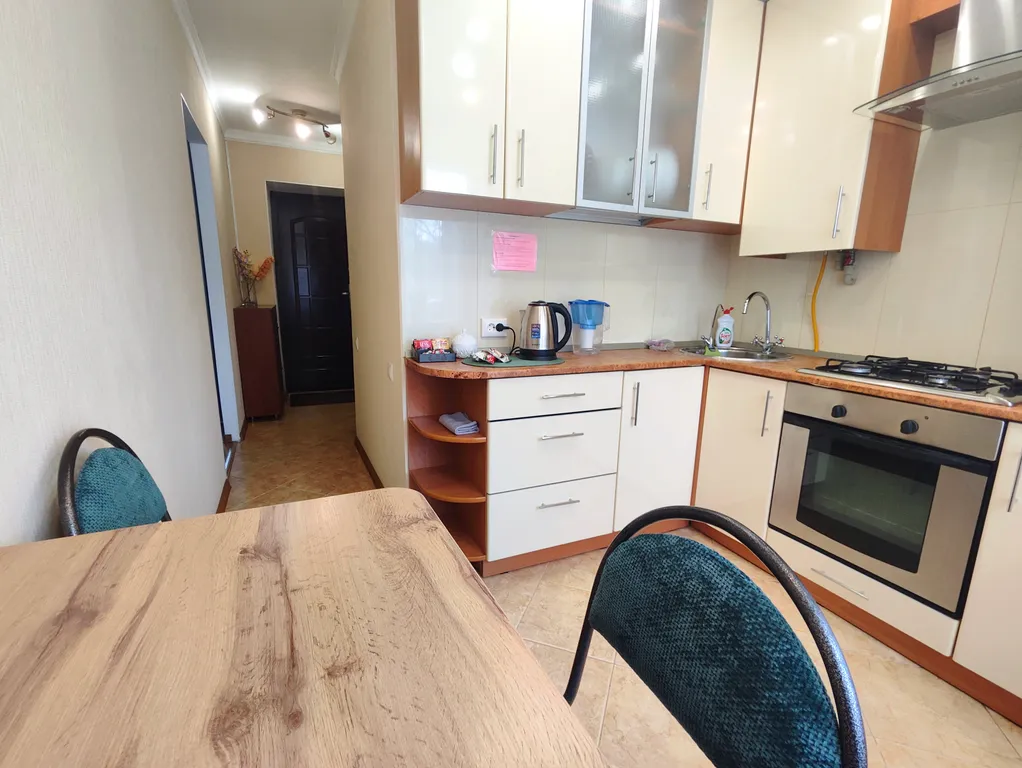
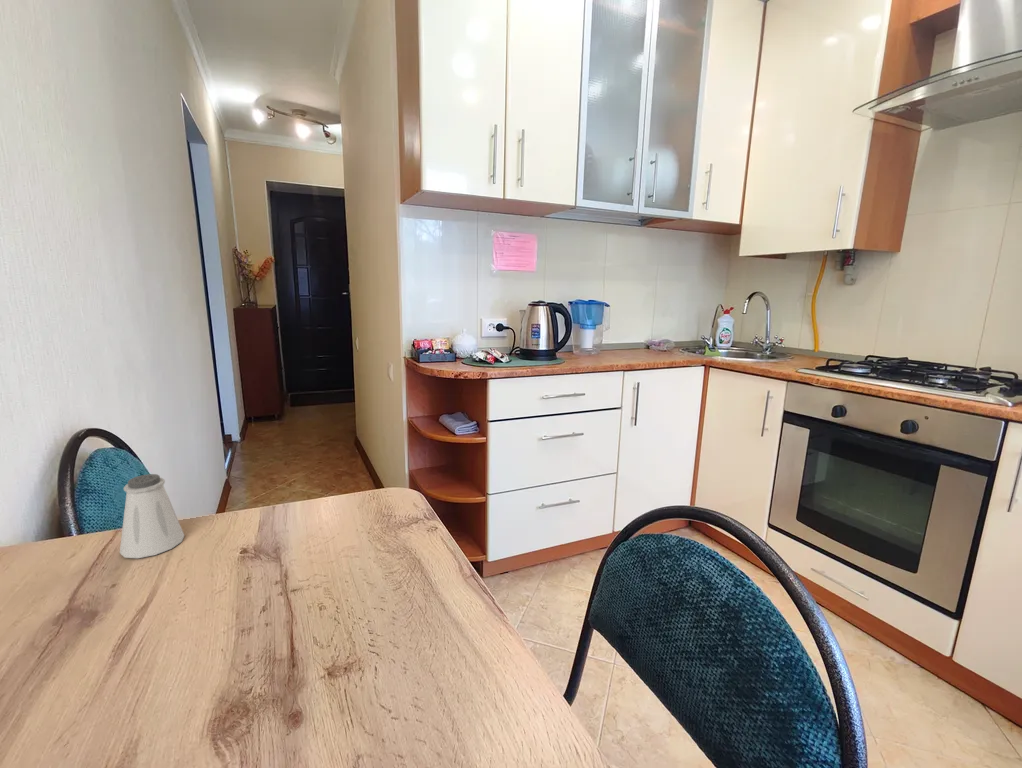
+ saltshaker [119,473,185,559]
